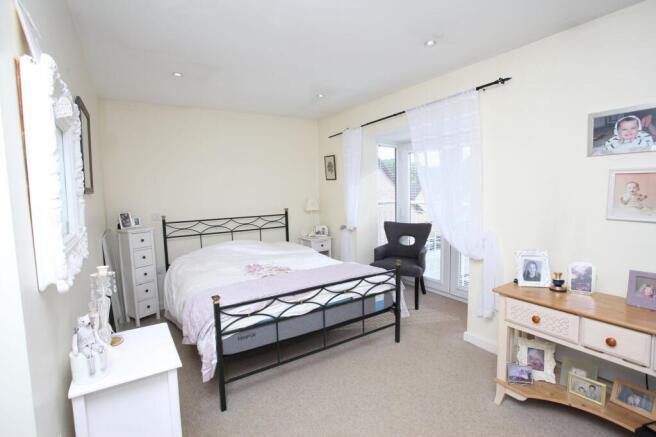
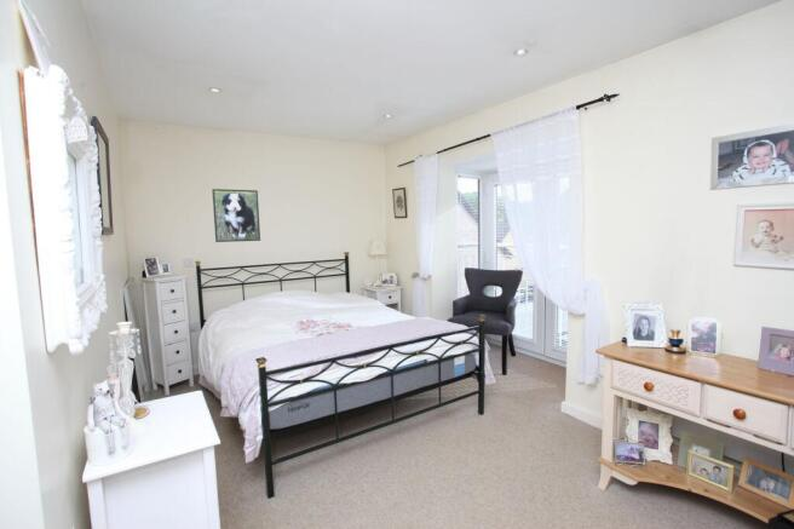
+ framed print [211,188,261,243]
